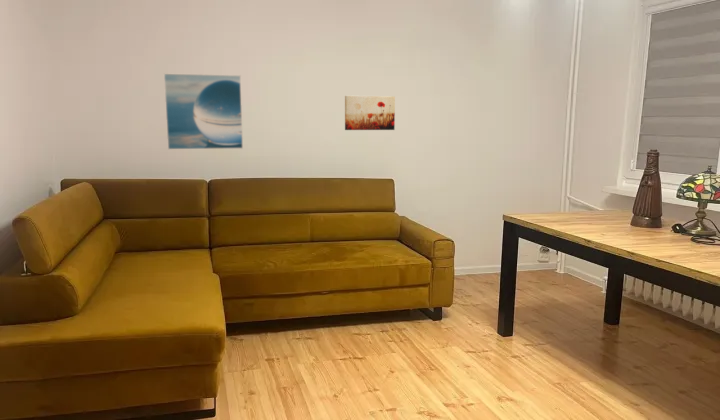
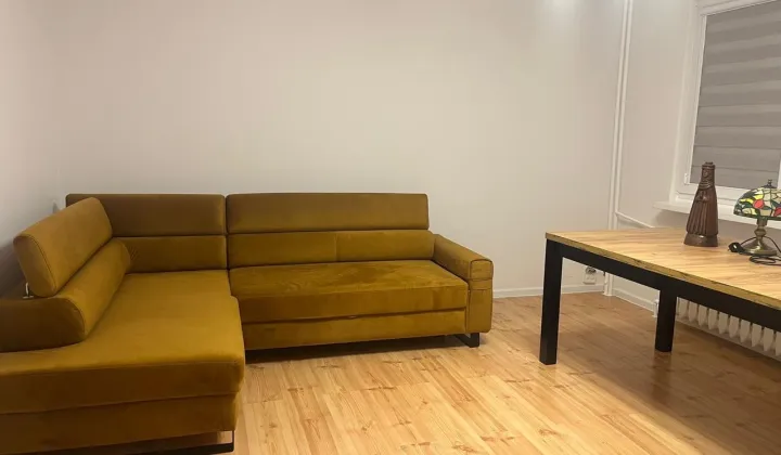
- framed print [163,73,244,150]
- wall art [344,95,396,131]
